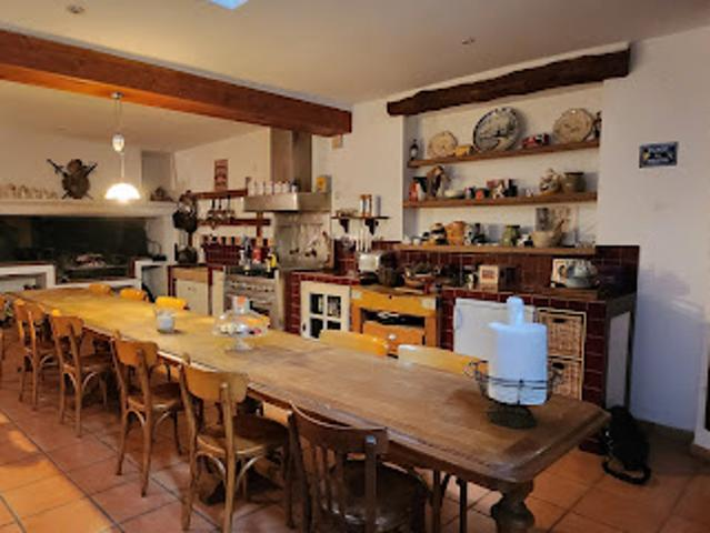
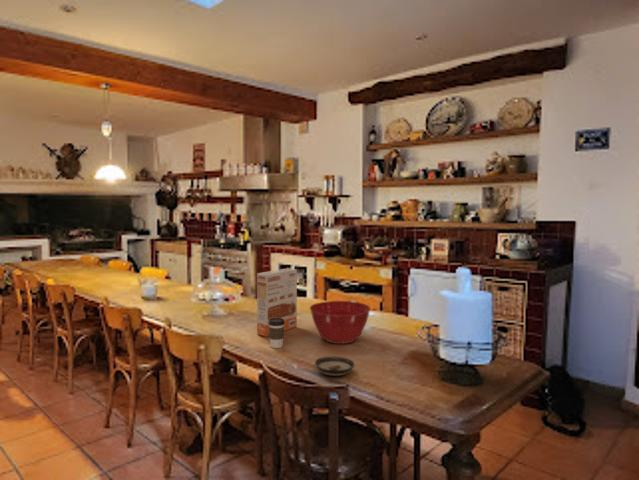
+ saucer [314,356,356,377]
+ mixing bowl [309,300,372,345]
+ coffee cup [268,318,285,349]
+ cereal box [256,267,298,338]
